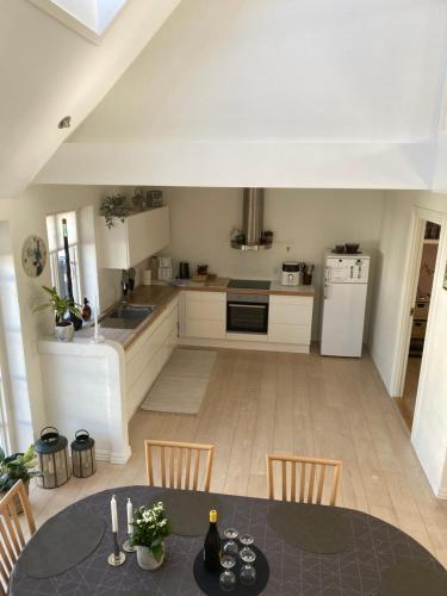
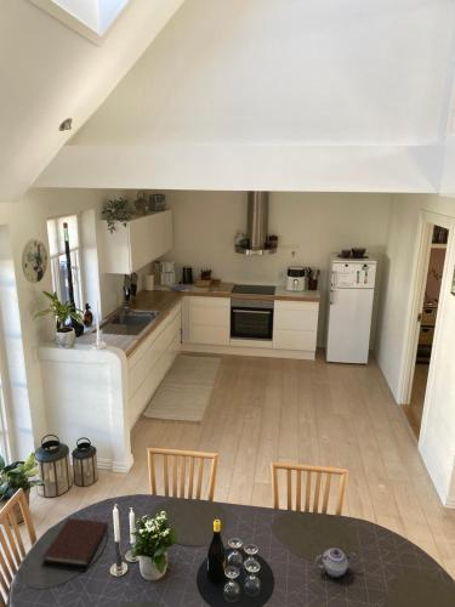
+ teapot [314,548,357,578]
+ notebook [41,517,109,568]
